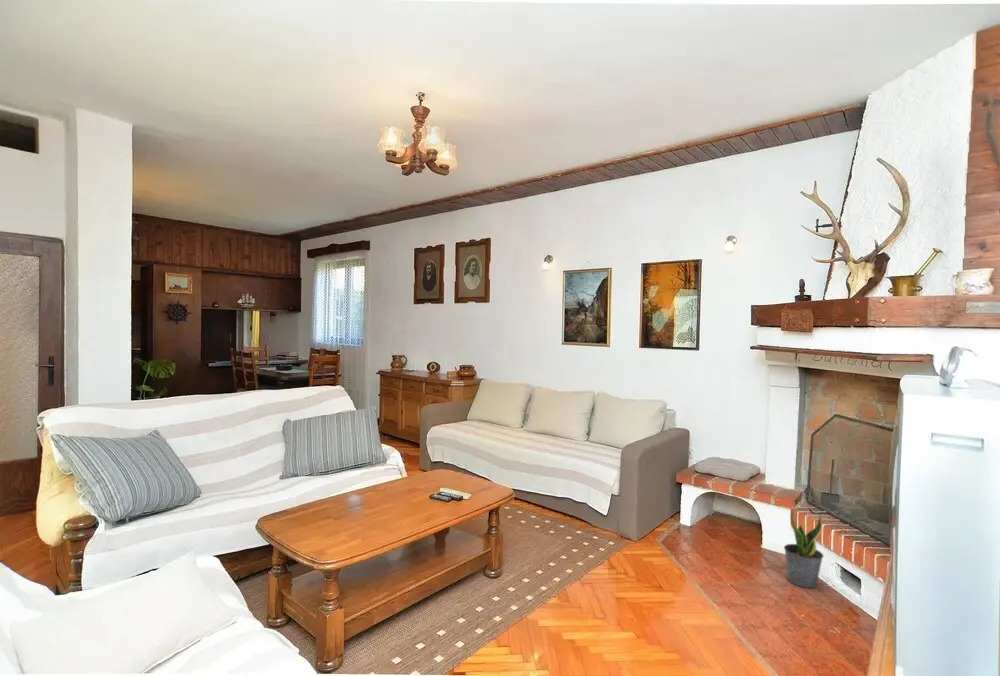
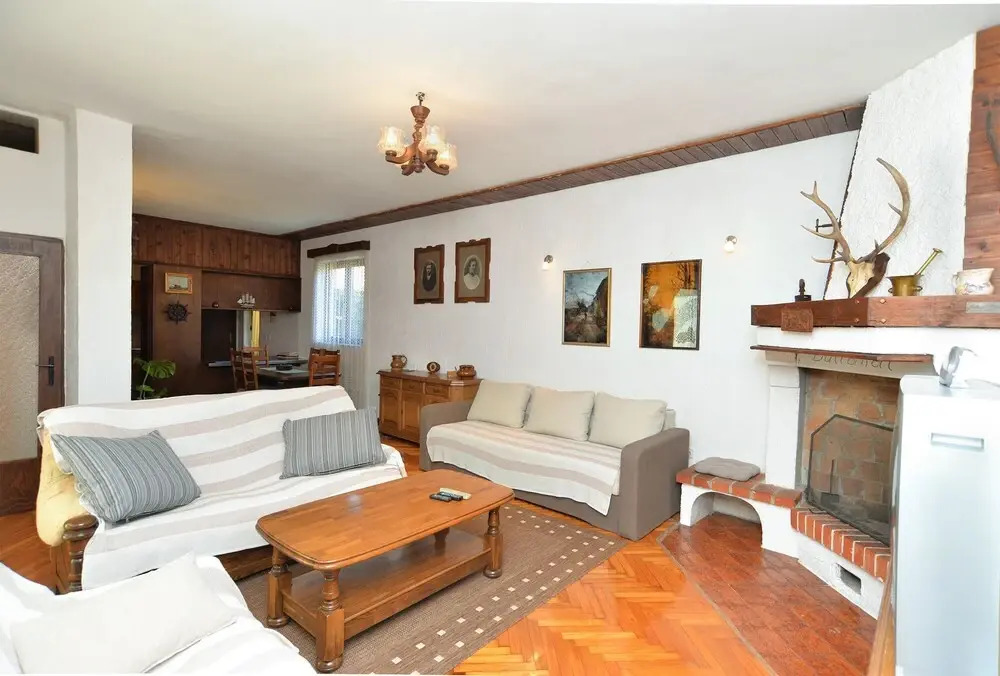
- potted plant [783,507,825,589]
